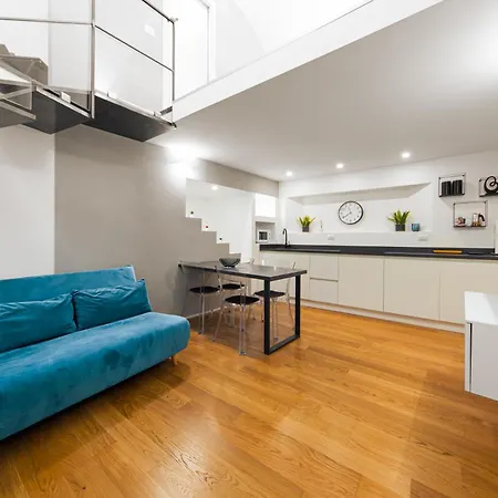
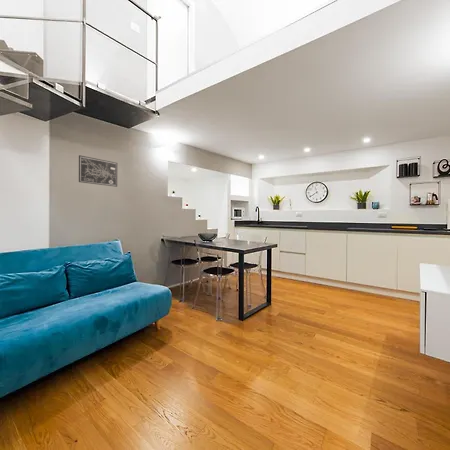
+ wall art [78,154,118,188]
